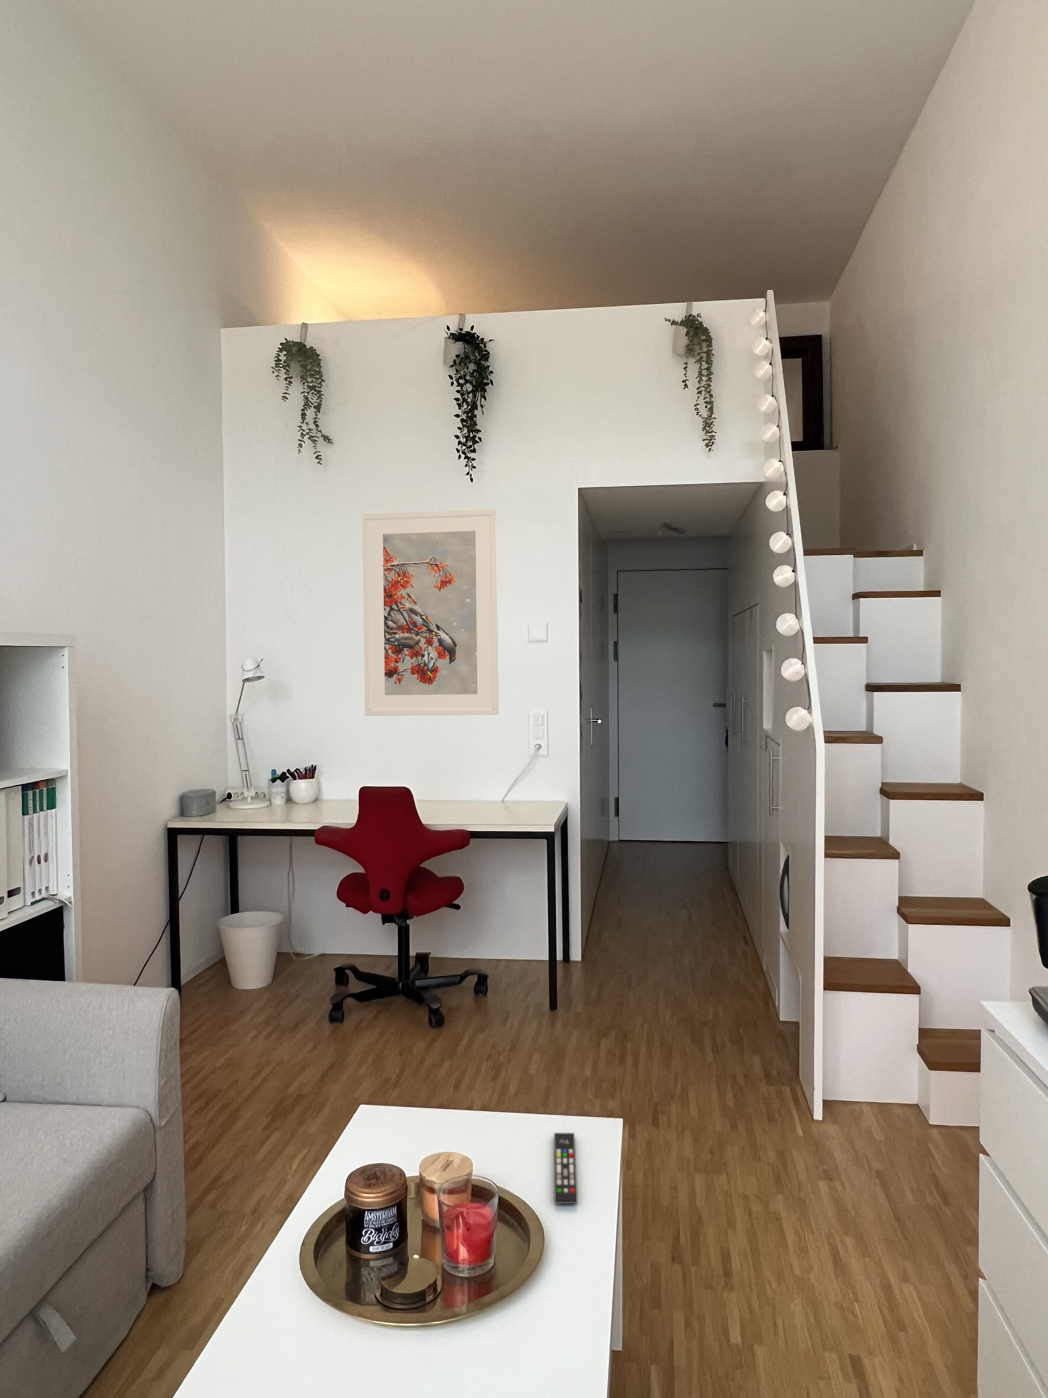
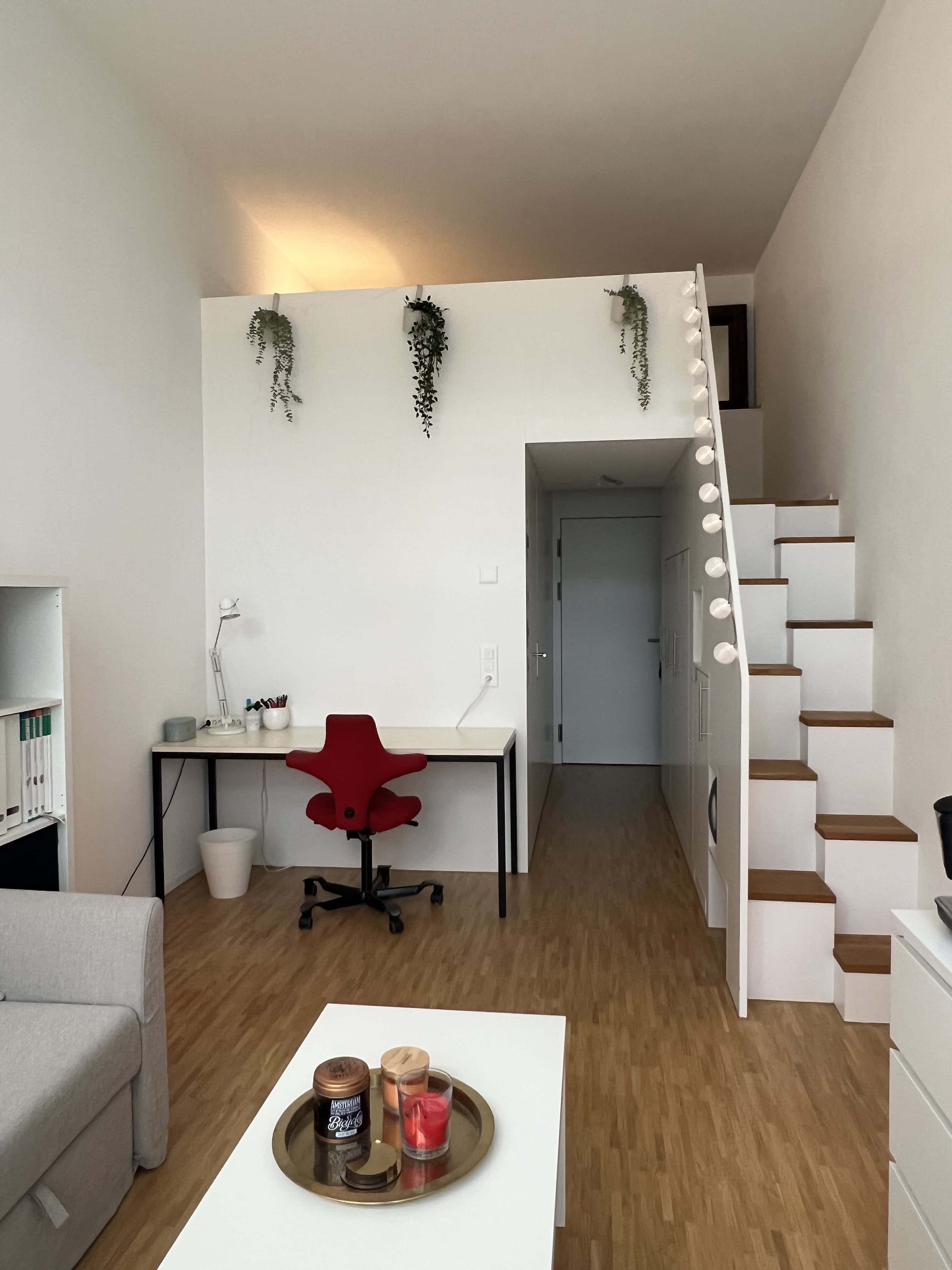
- remote control [554,1133,578,1204]
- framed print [362,509,499,716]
